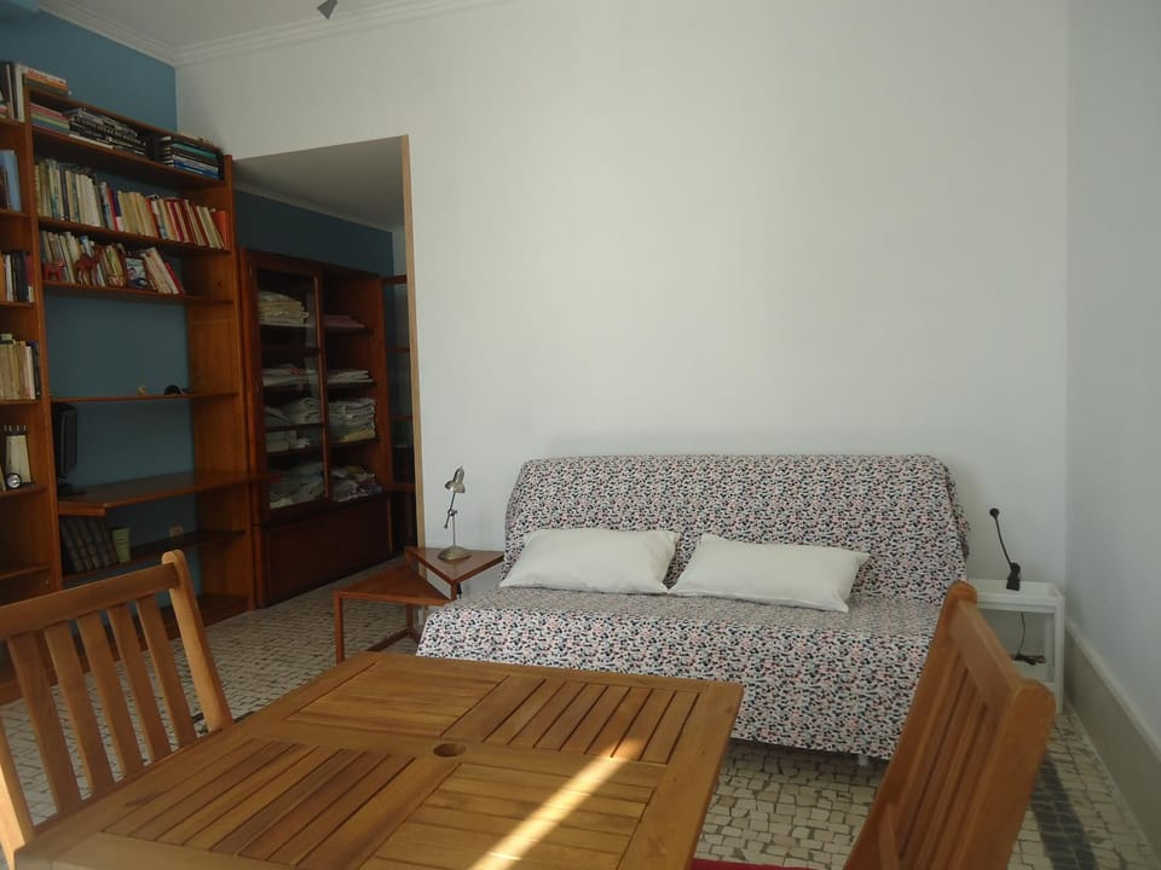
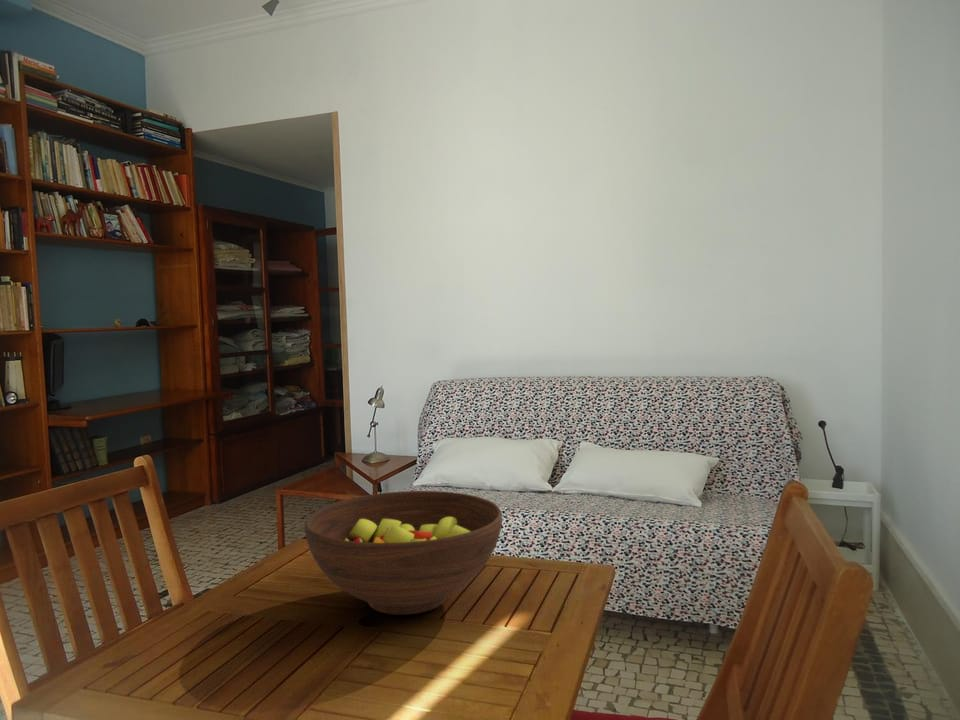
+ fruit bowl [304,490,503,616]
